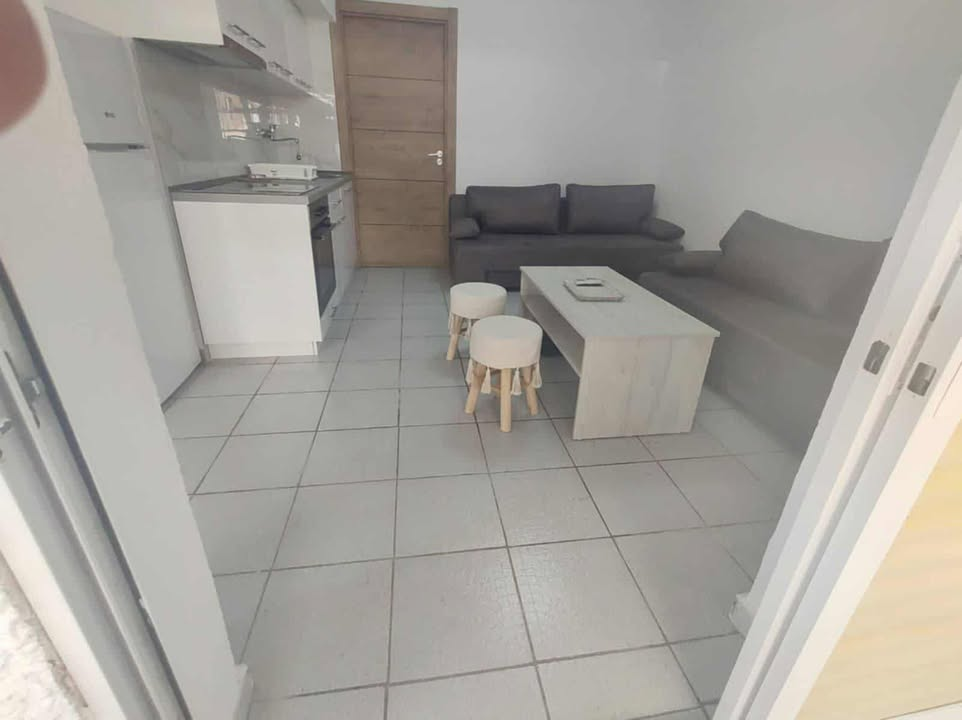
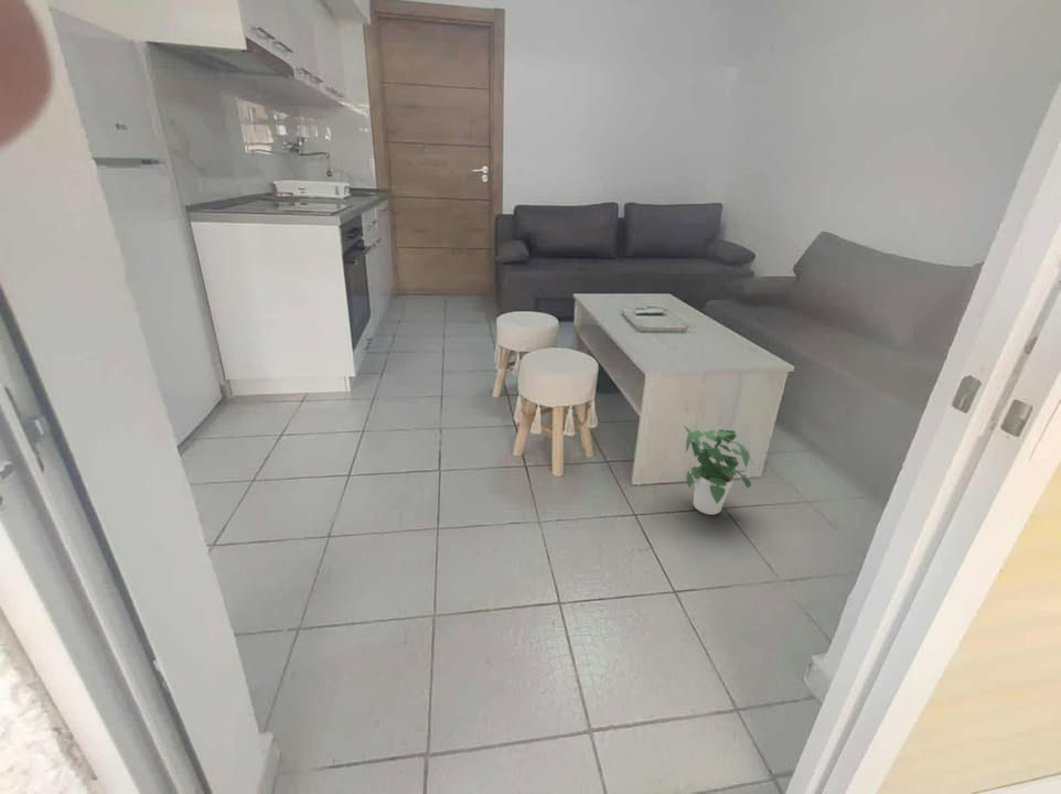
+ potted plant [683,425,754,516]
